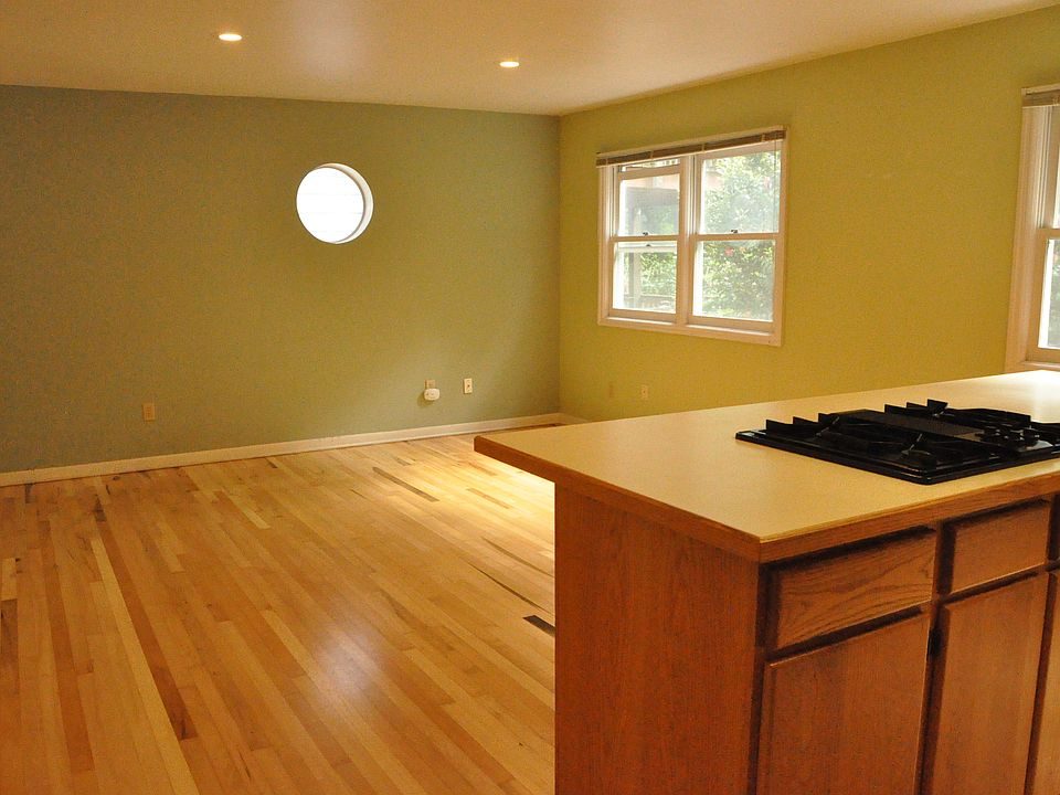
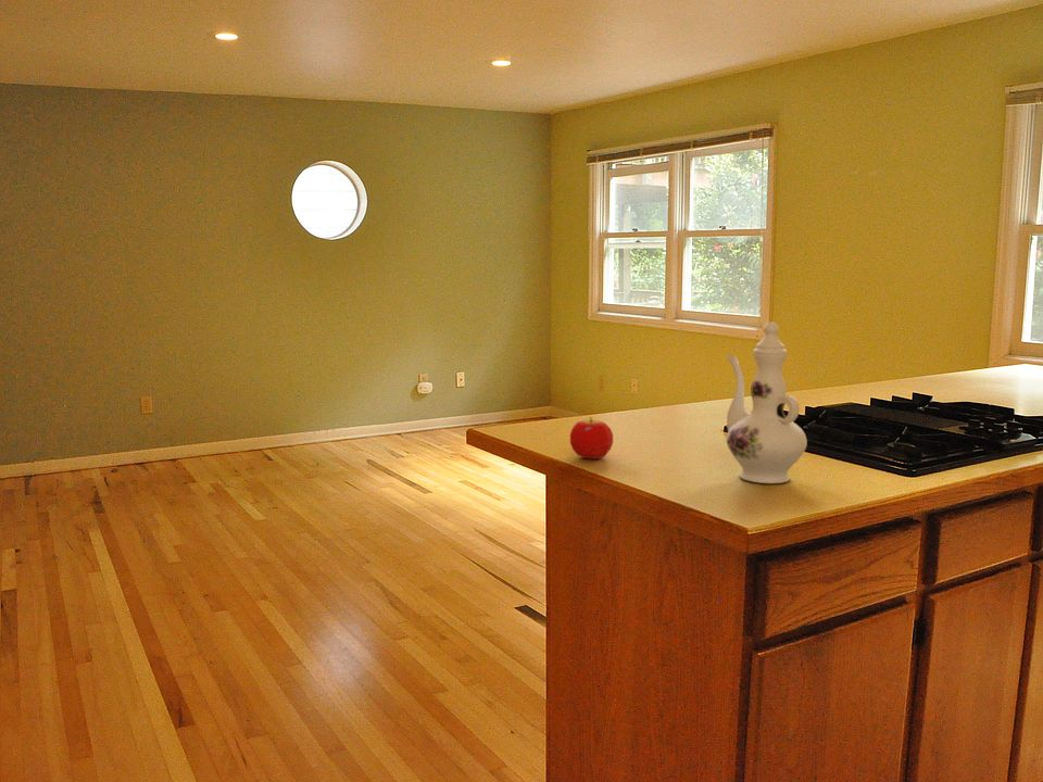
+ fruit [569,416,614,461]
+ chinaware [725,321,808,484]
